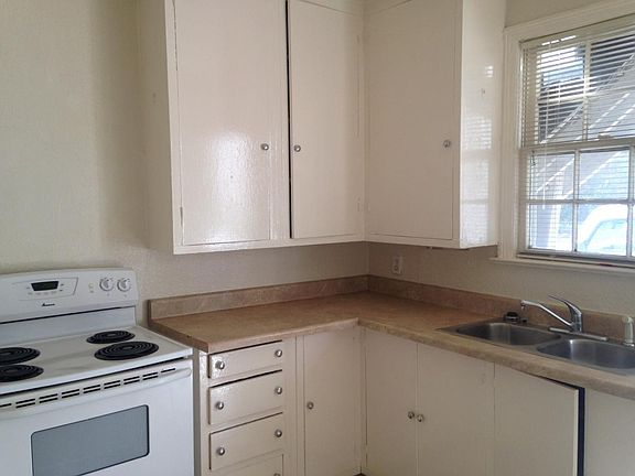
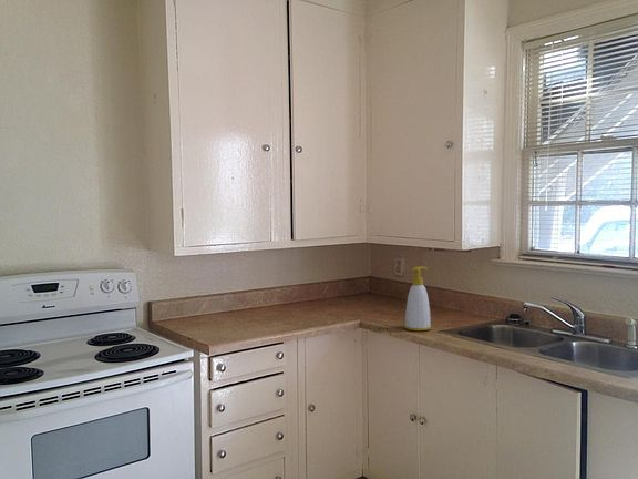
+ soap bottle [403,265,432,332]
